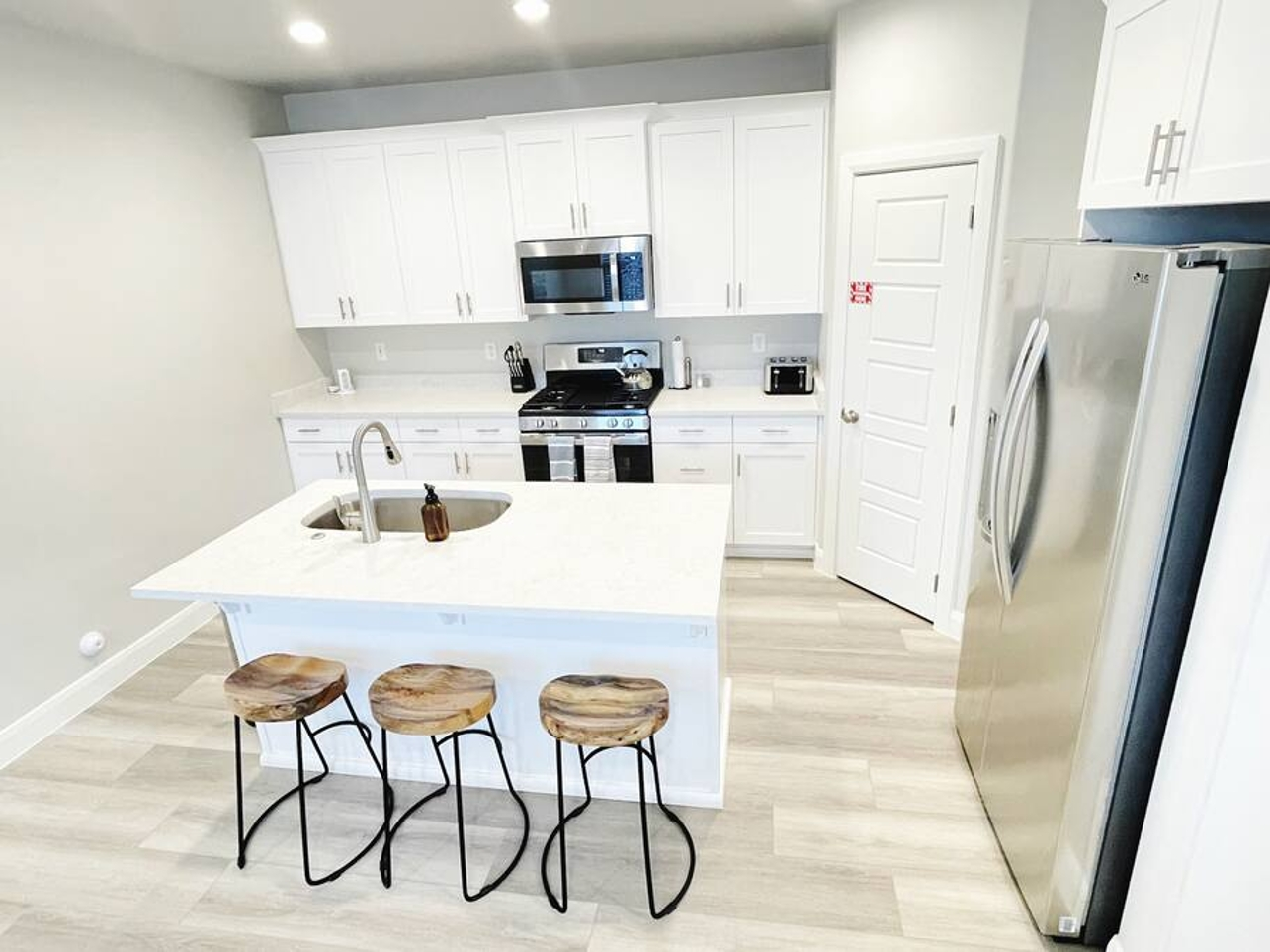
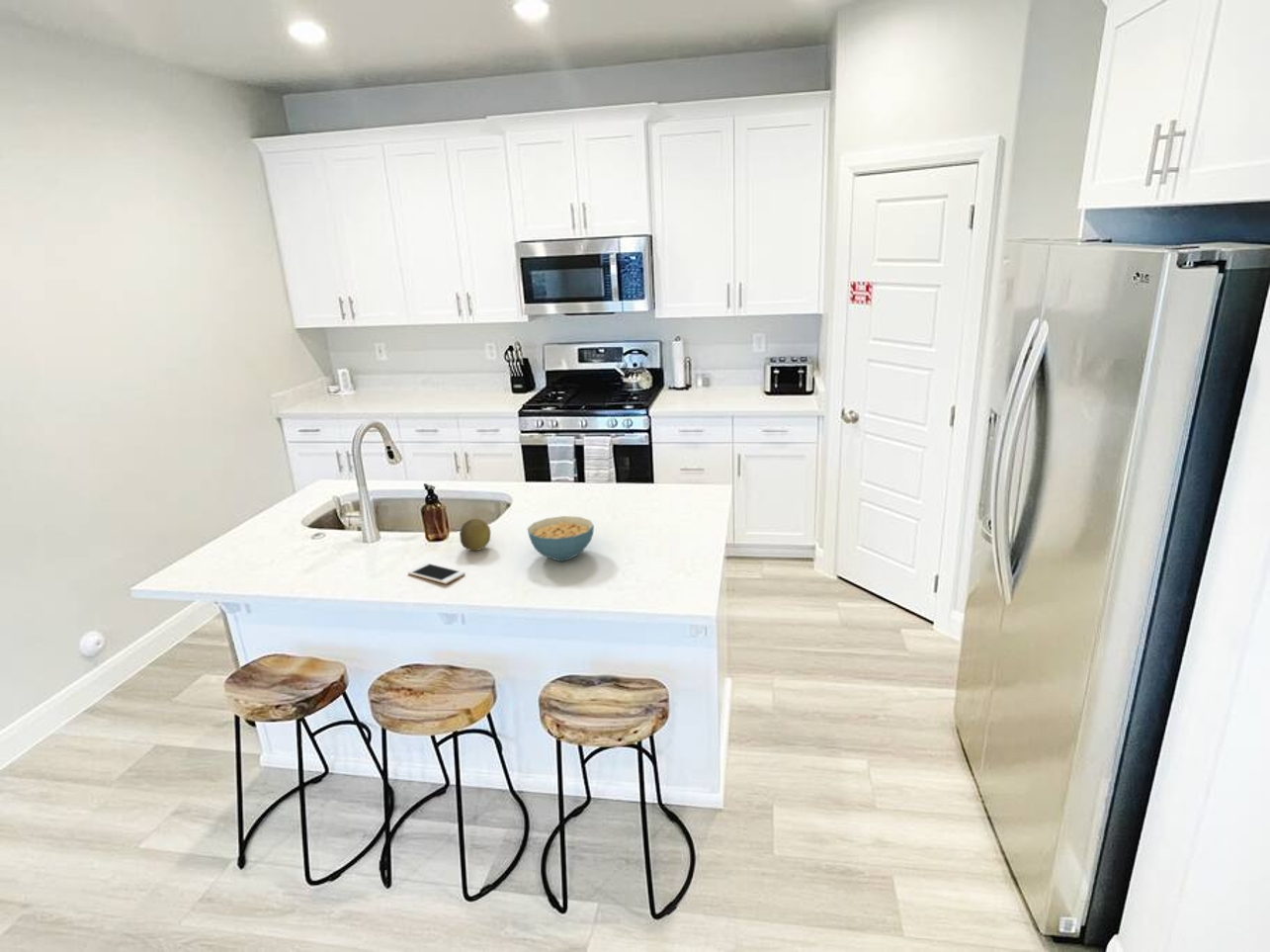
+ cell phone [407,563,466,585]
+ cereal bowl [527,515,595,562]
+ fruit [459,518,491,552]
